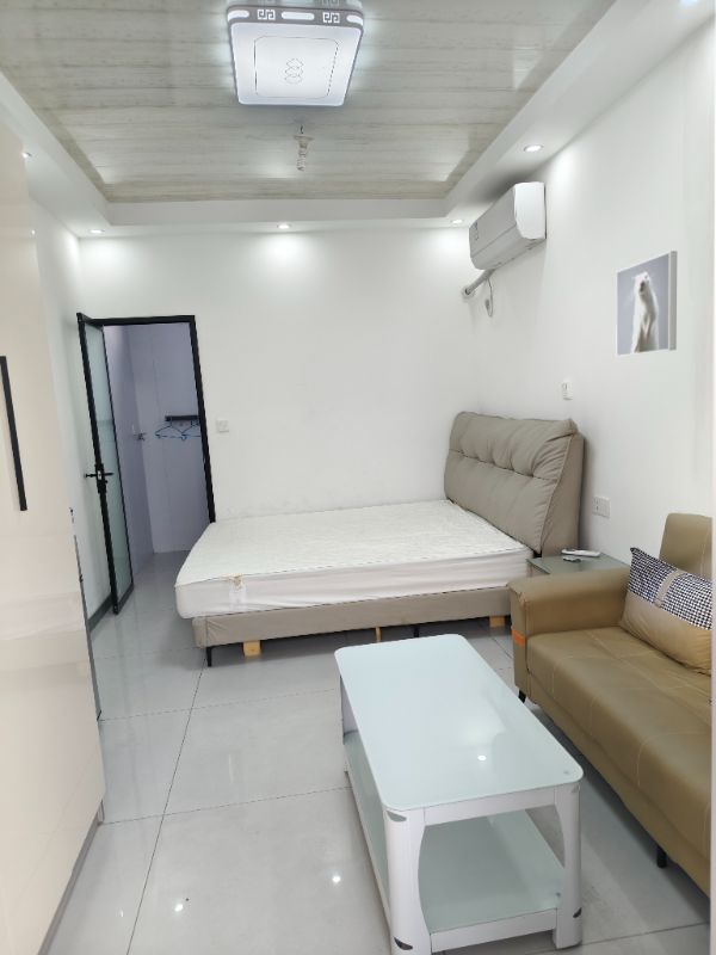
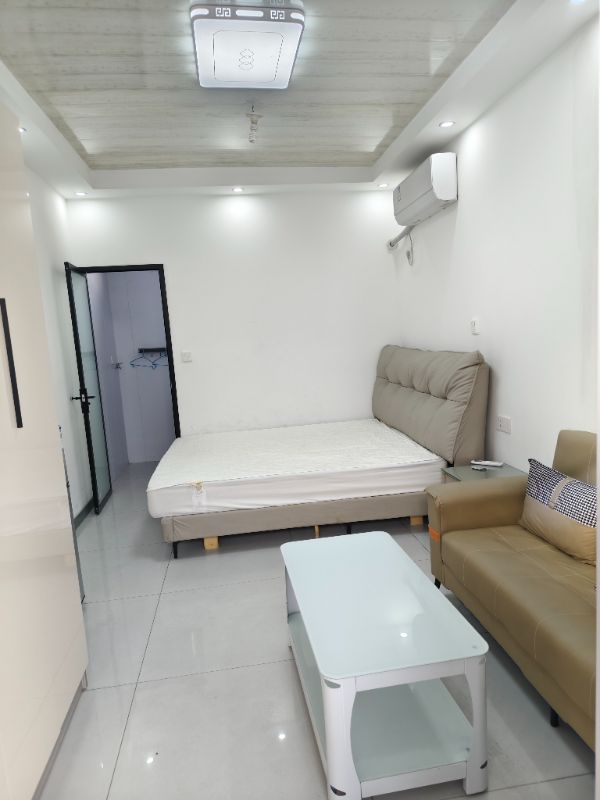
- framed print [615,249,678,358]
